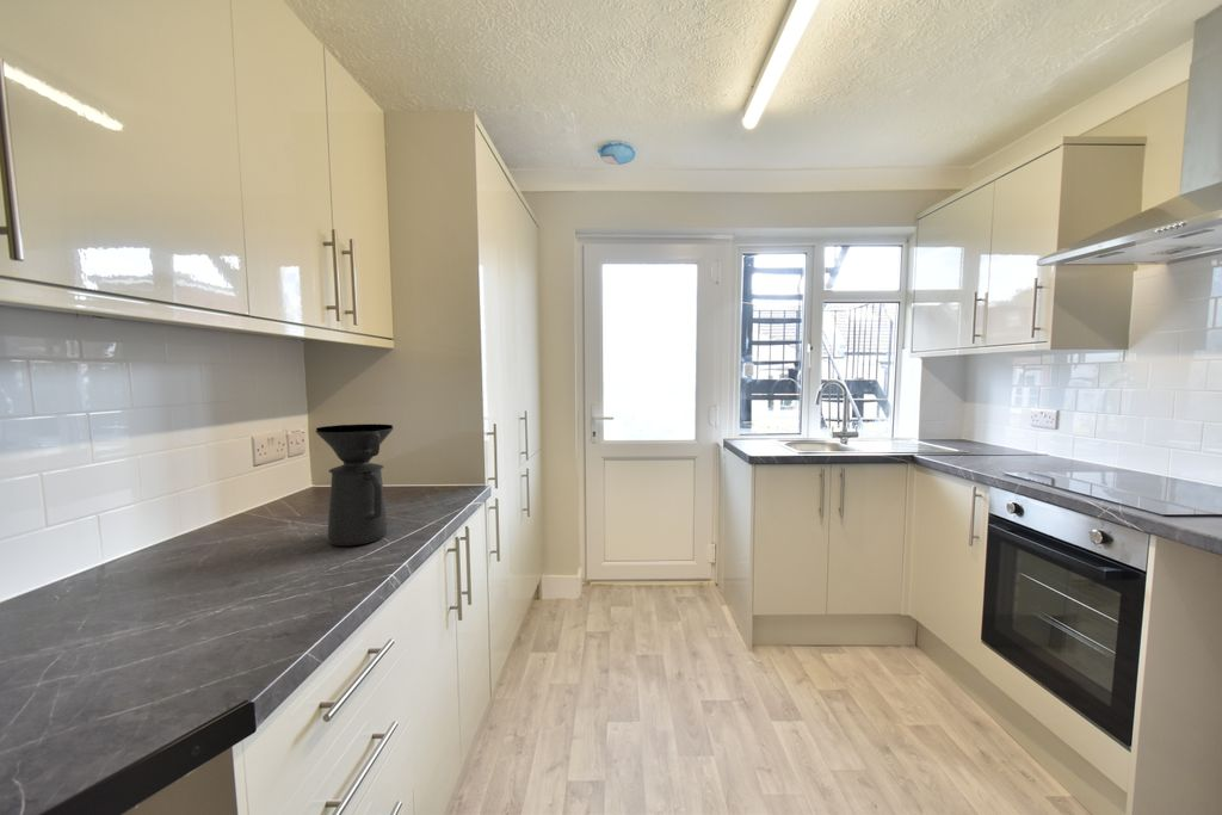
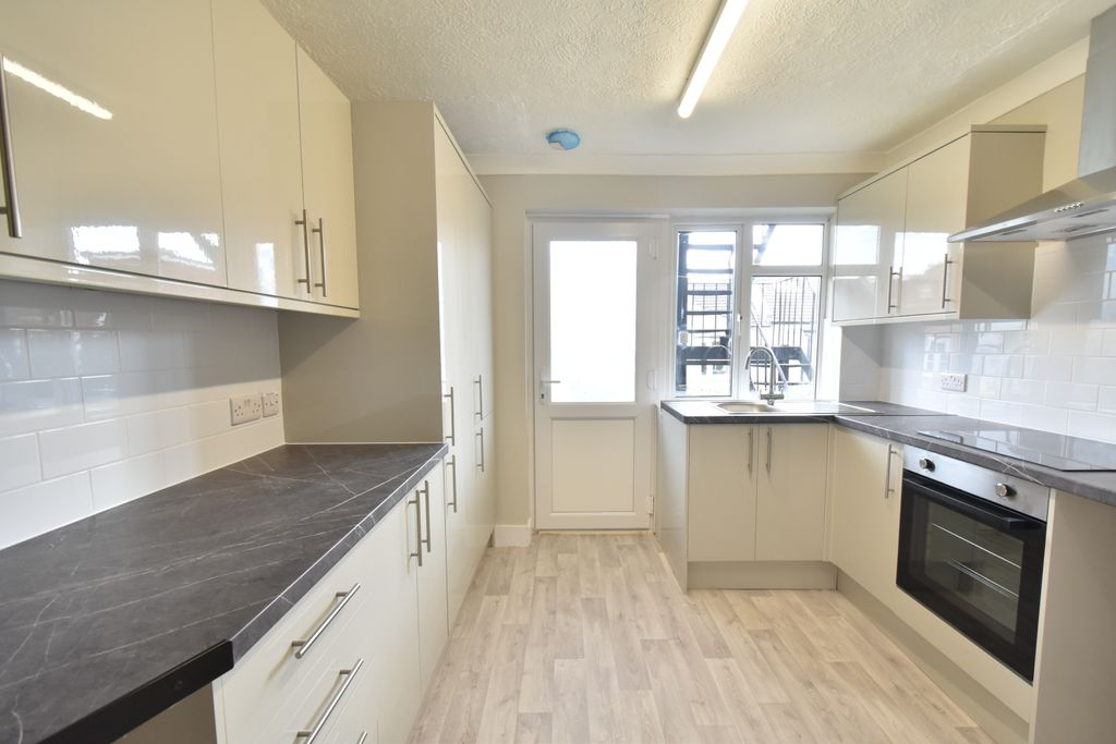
- coffee maker [314,424,395,547]
